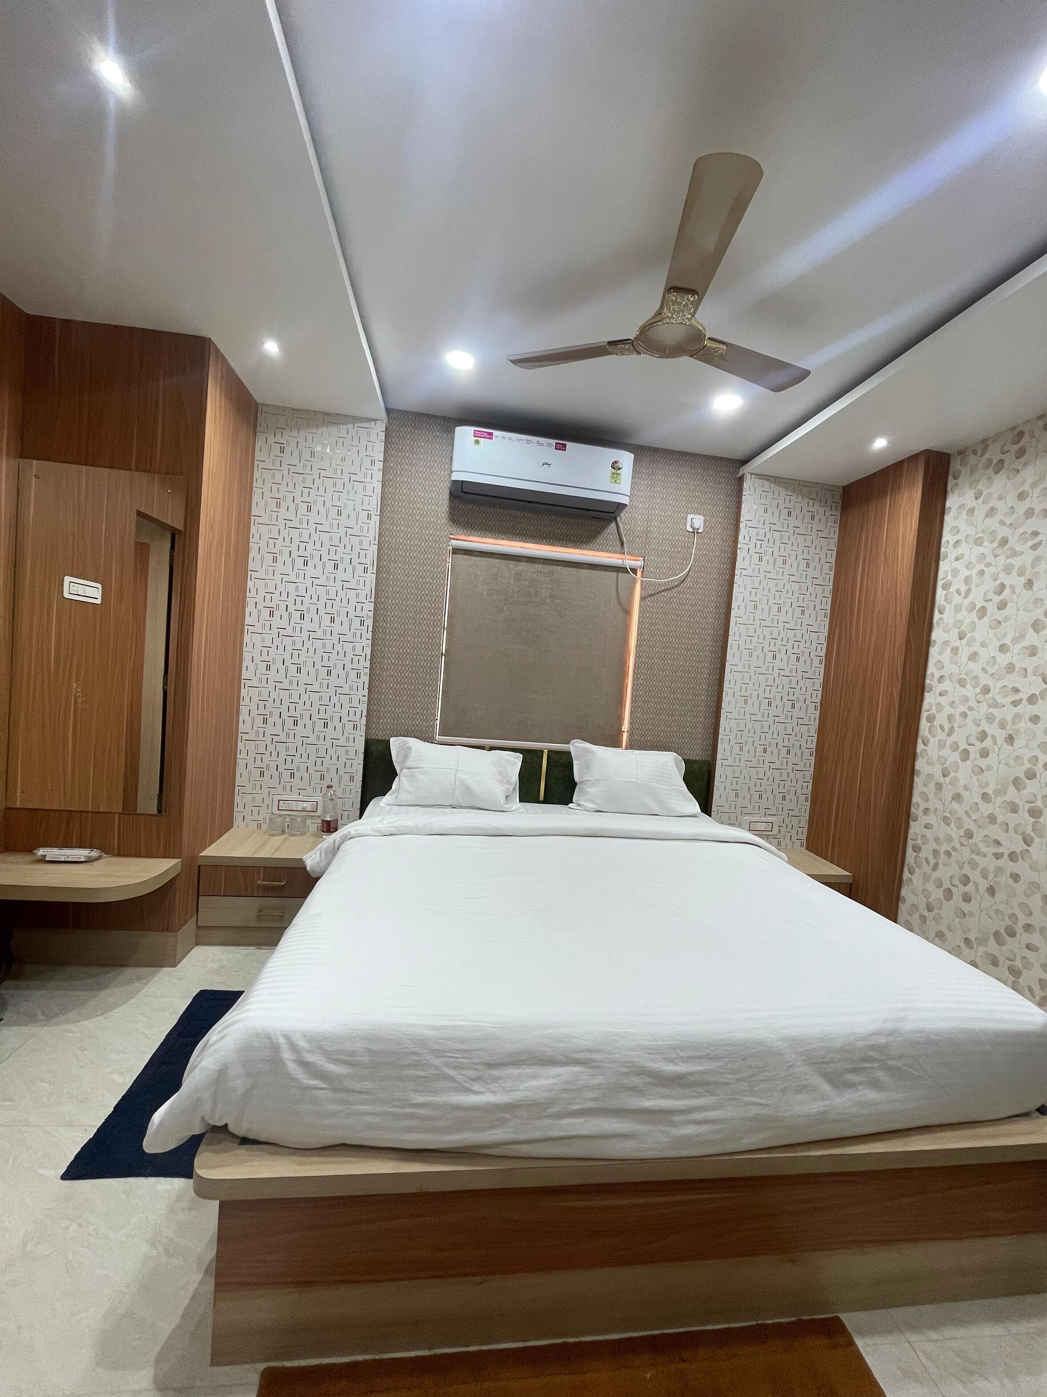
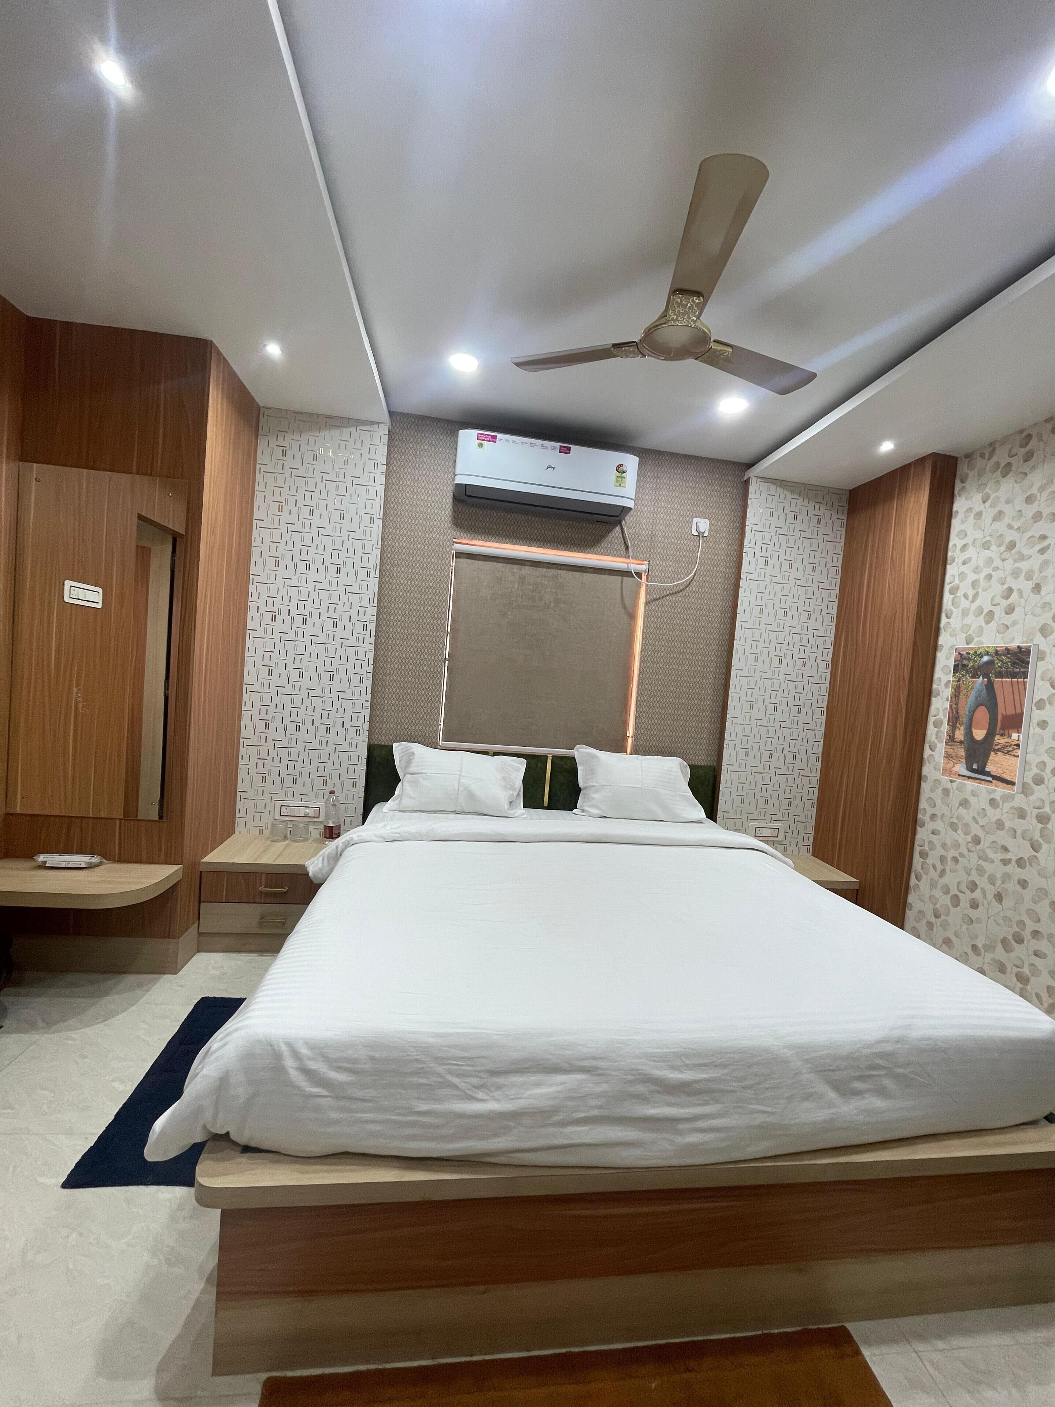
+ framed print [940,644,1039,794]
